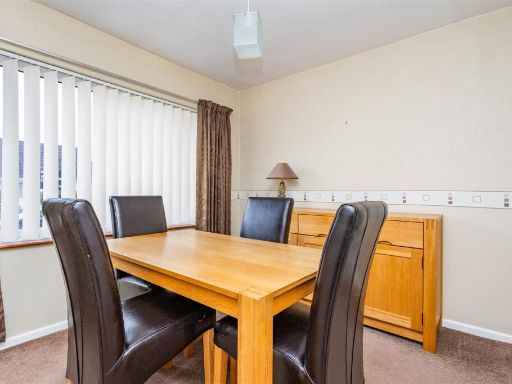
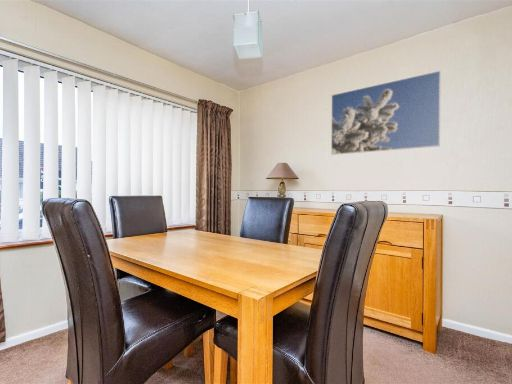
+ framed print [330,70,442,156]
